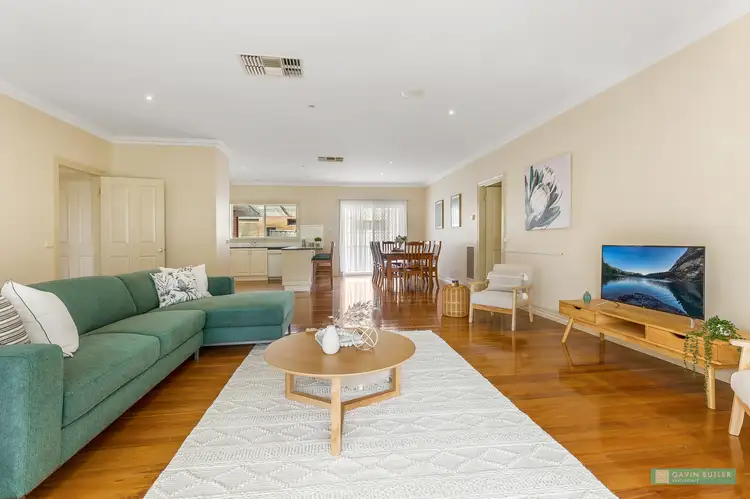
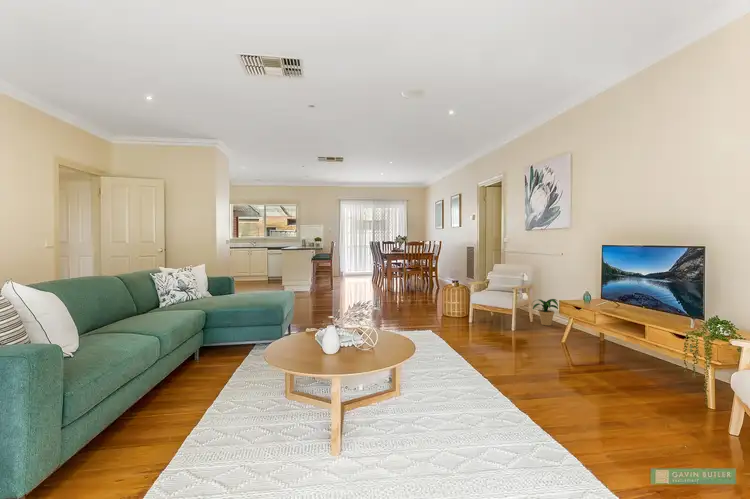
+ potted plant [532,298,559,327]
